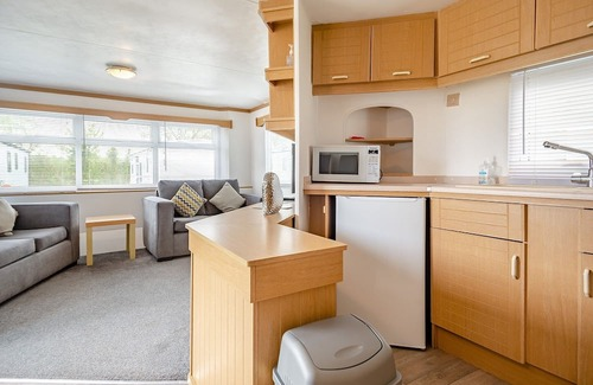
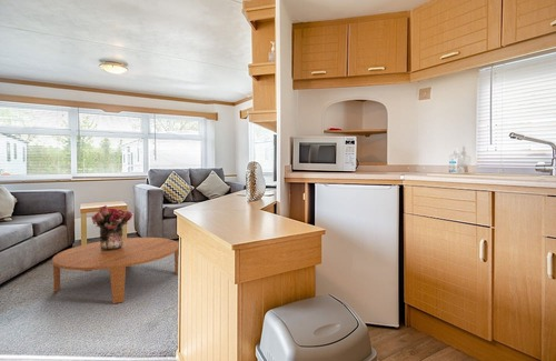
+ coffee table [51,237,180,304]
+ bouquet [90,204,133,251]
